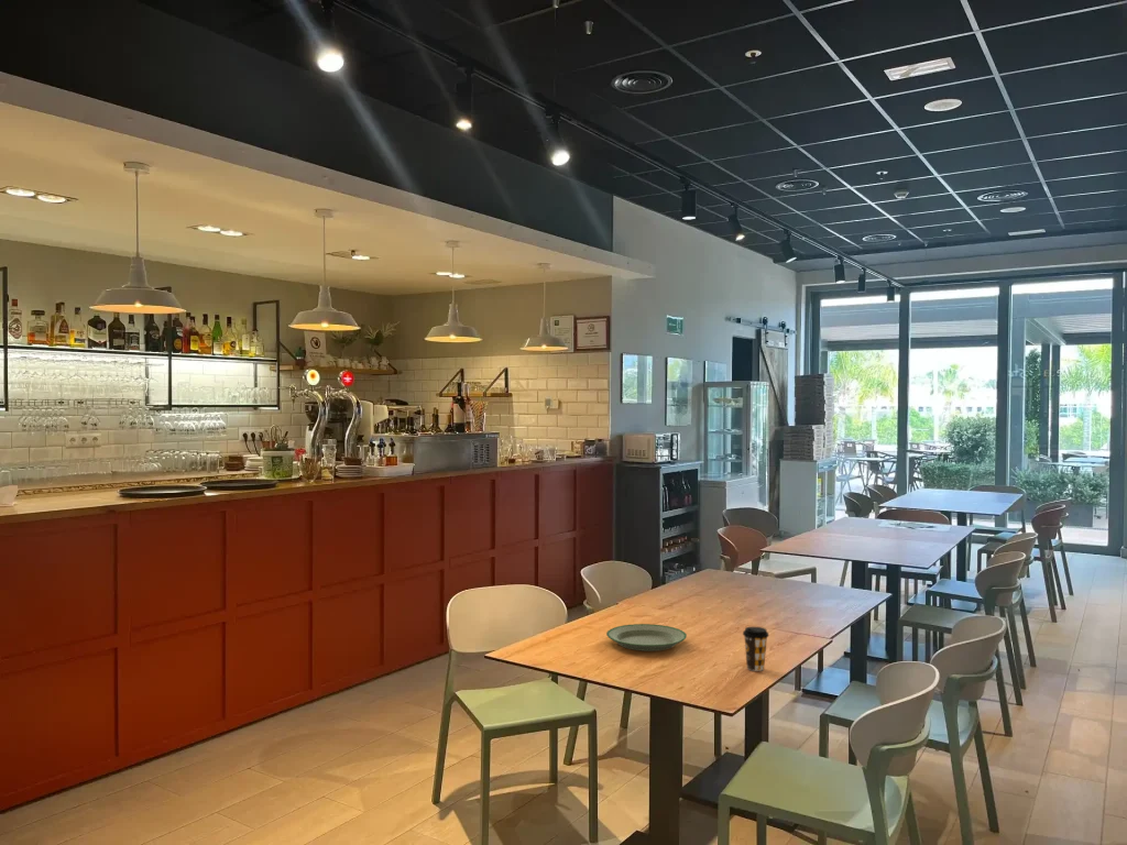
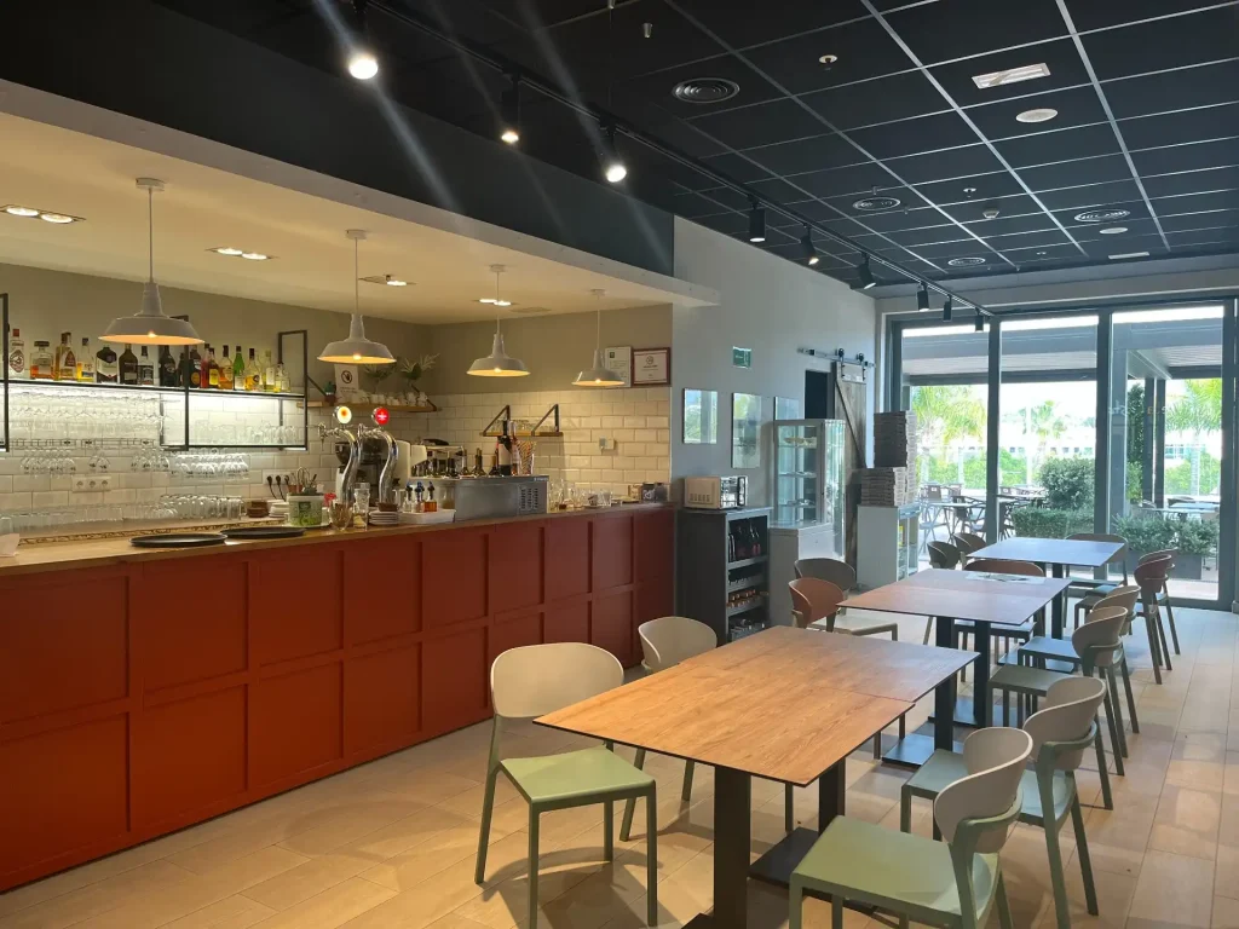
- plate [605,623,688,652]
- coffee cup [742,626,770,672]
